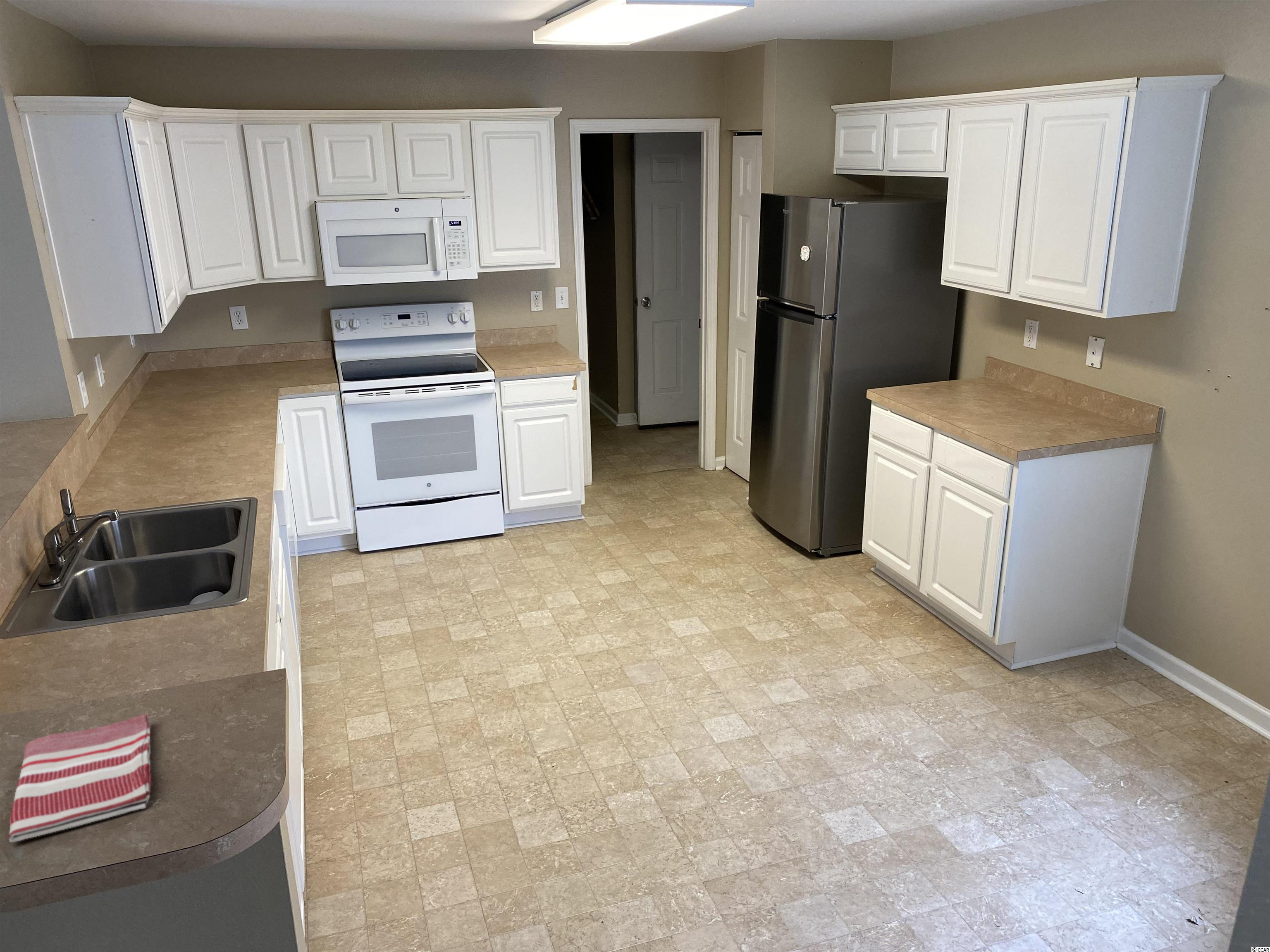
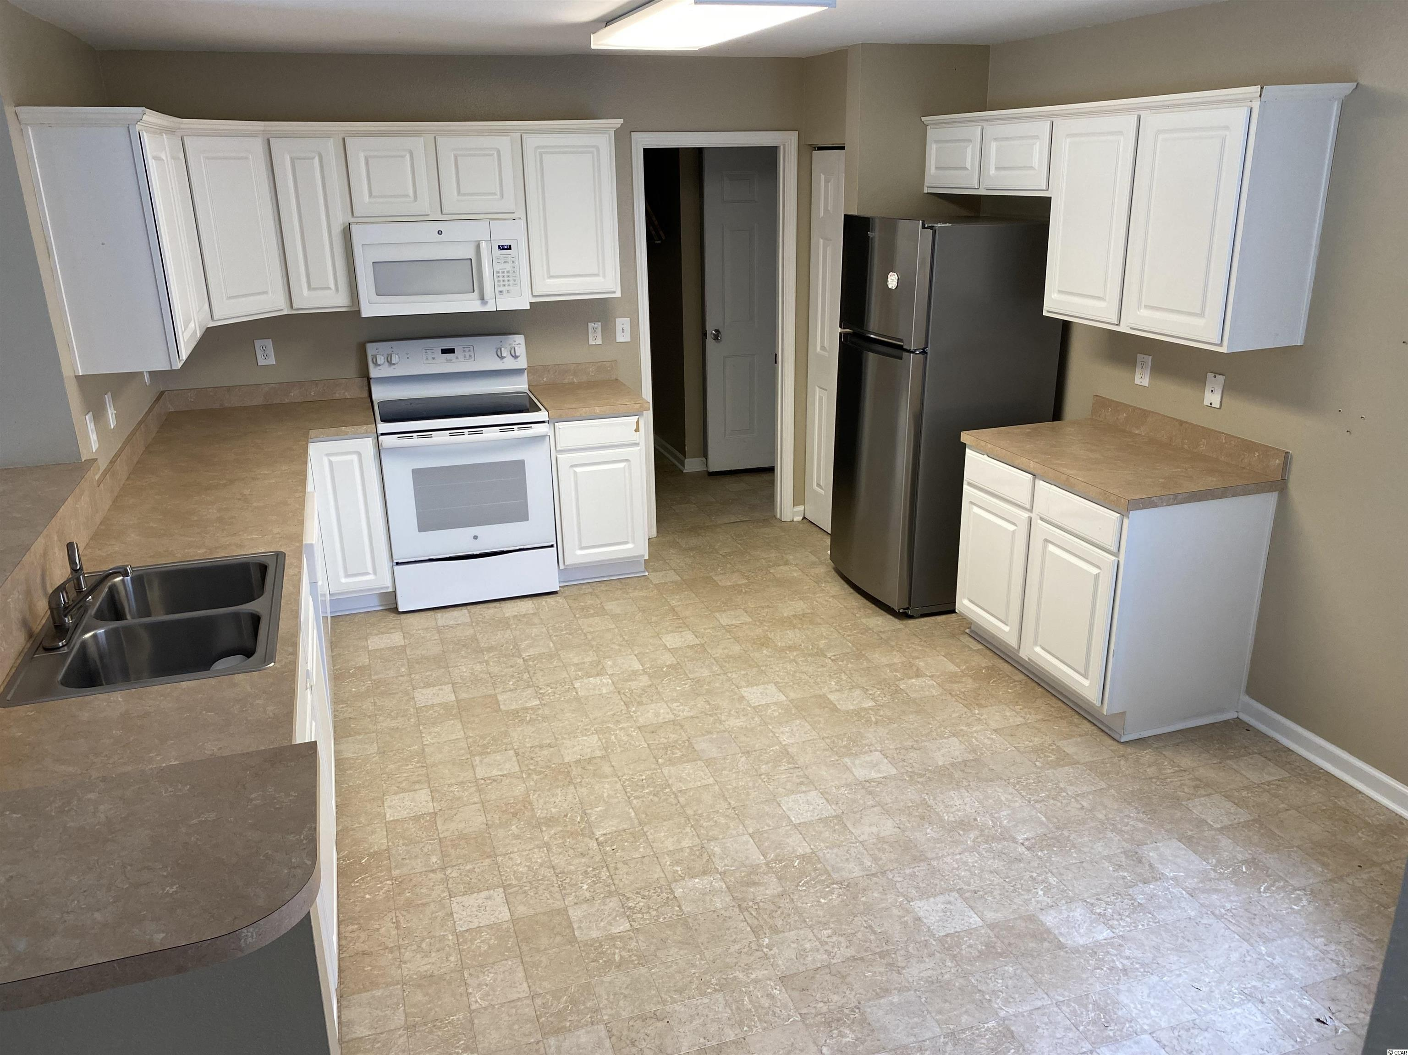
- dish towel [8,713,152,843]
